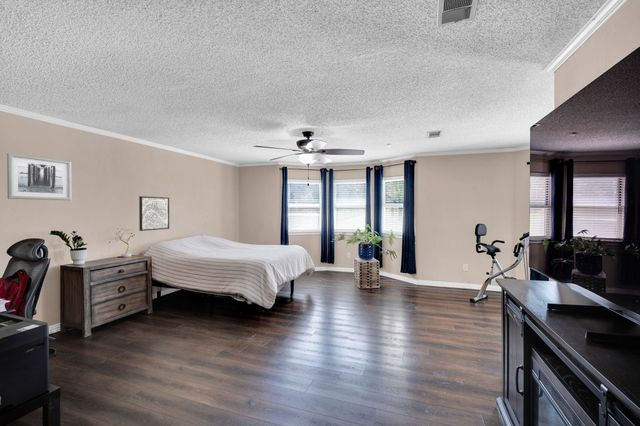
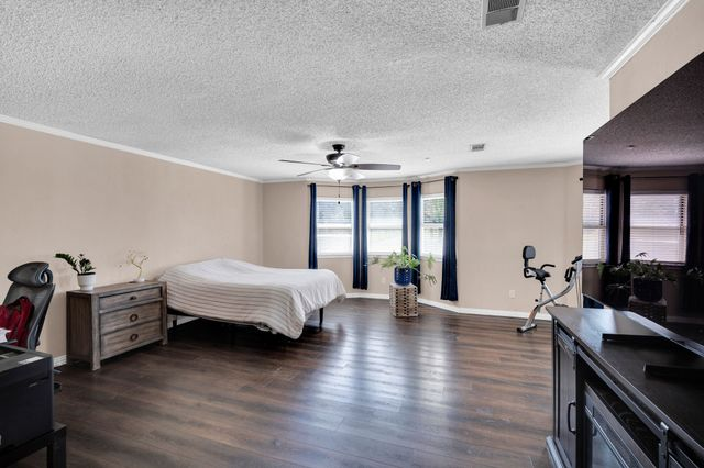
- wall art [138,195,170,232]
- wall art [6,152,72,201]
